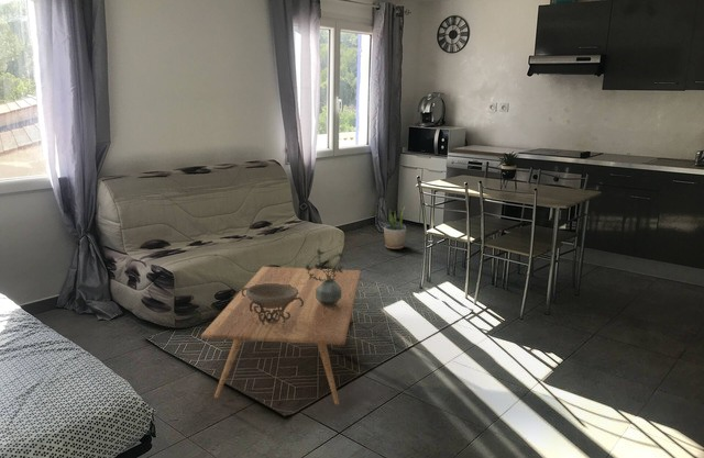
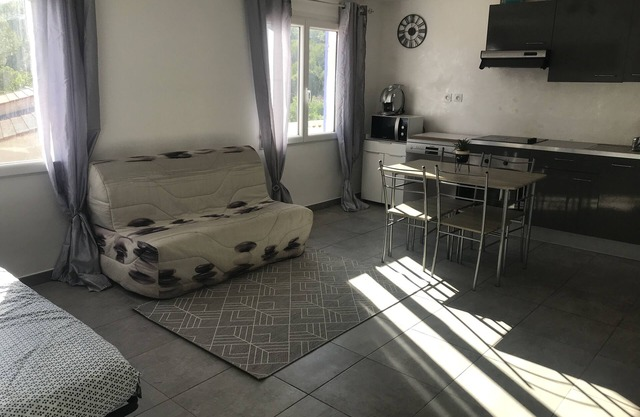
- potted plant [383,205,407,250]
- potted plant [305,248,345,306]
- coffee table [200,266,362,405]
- decorative bowl [241,283,304,325]
